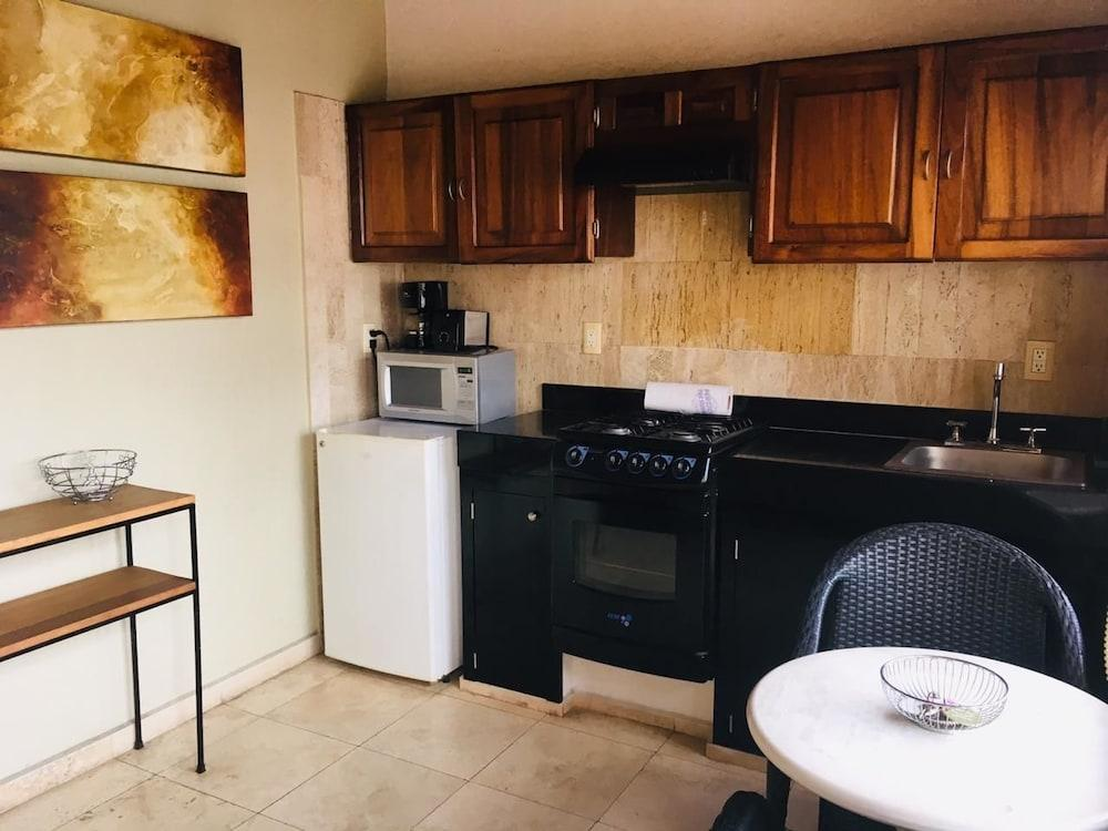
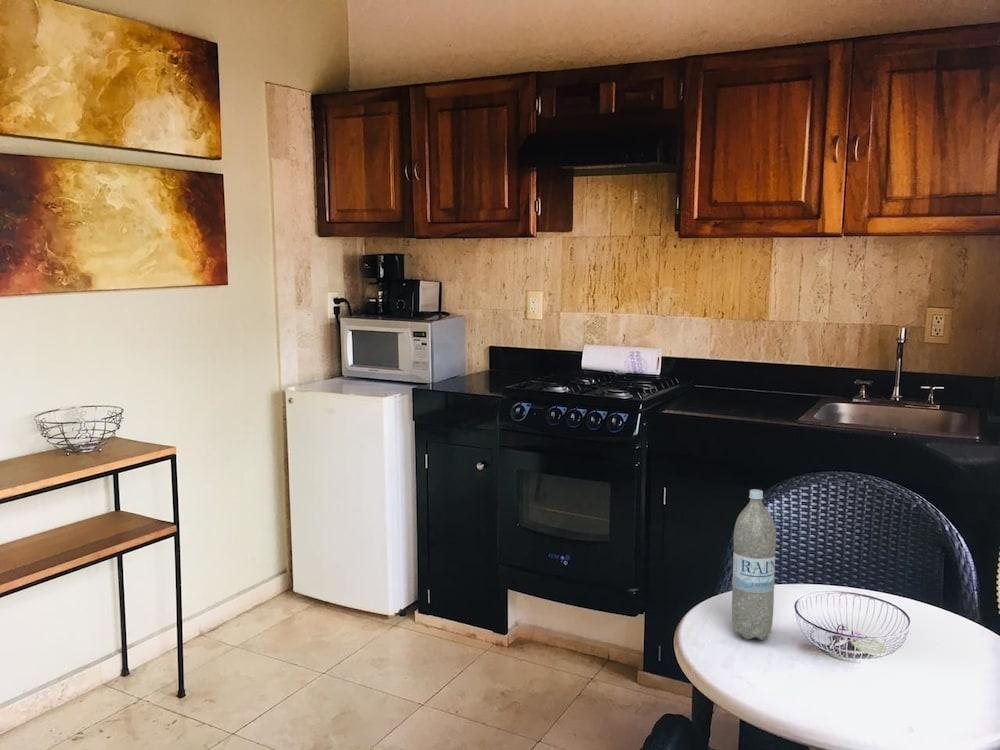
+ water bottle [731,488,777,641]
